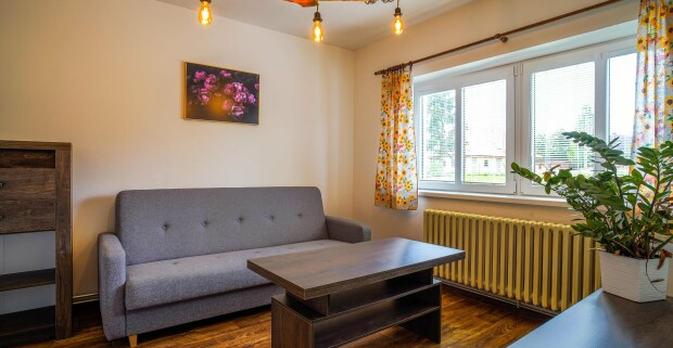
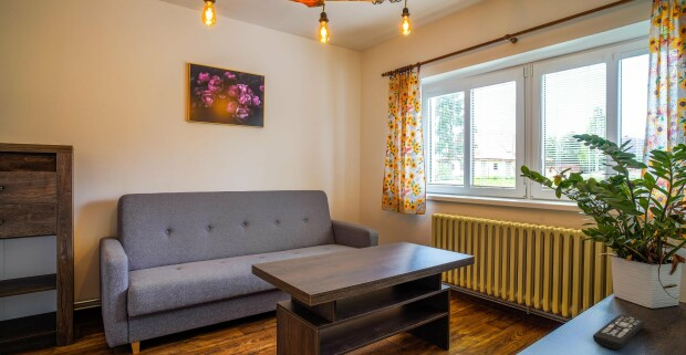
+ remote control [592,314,646,351]
